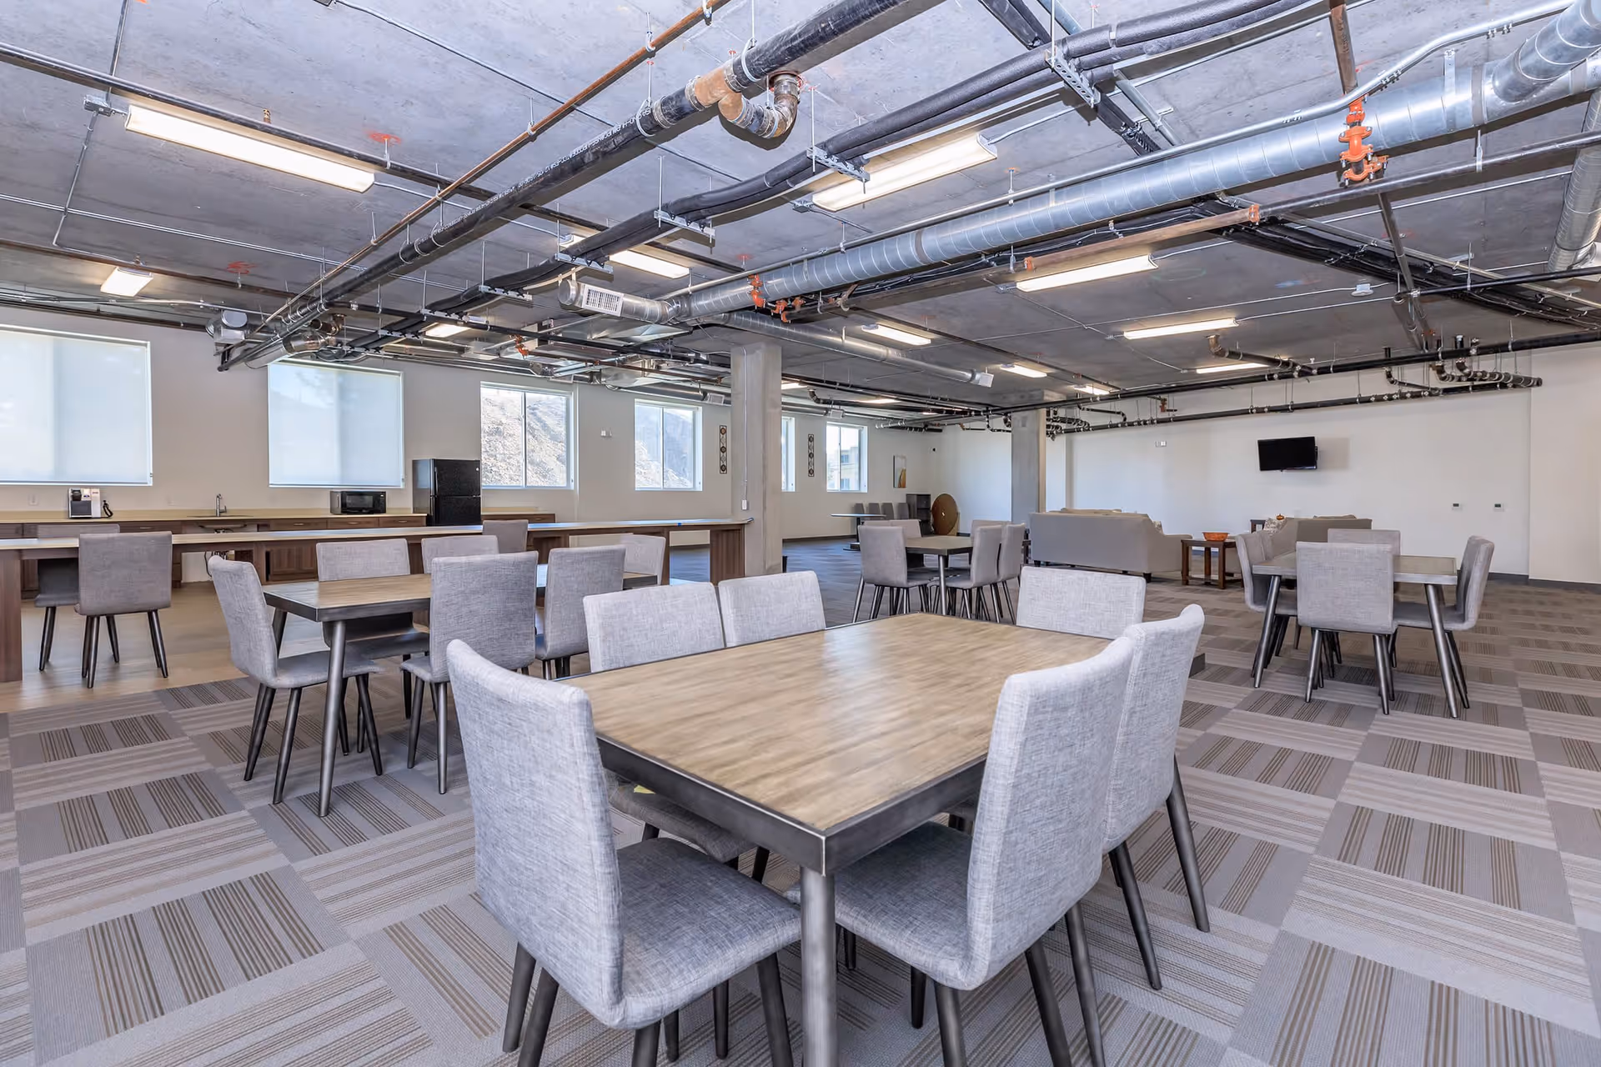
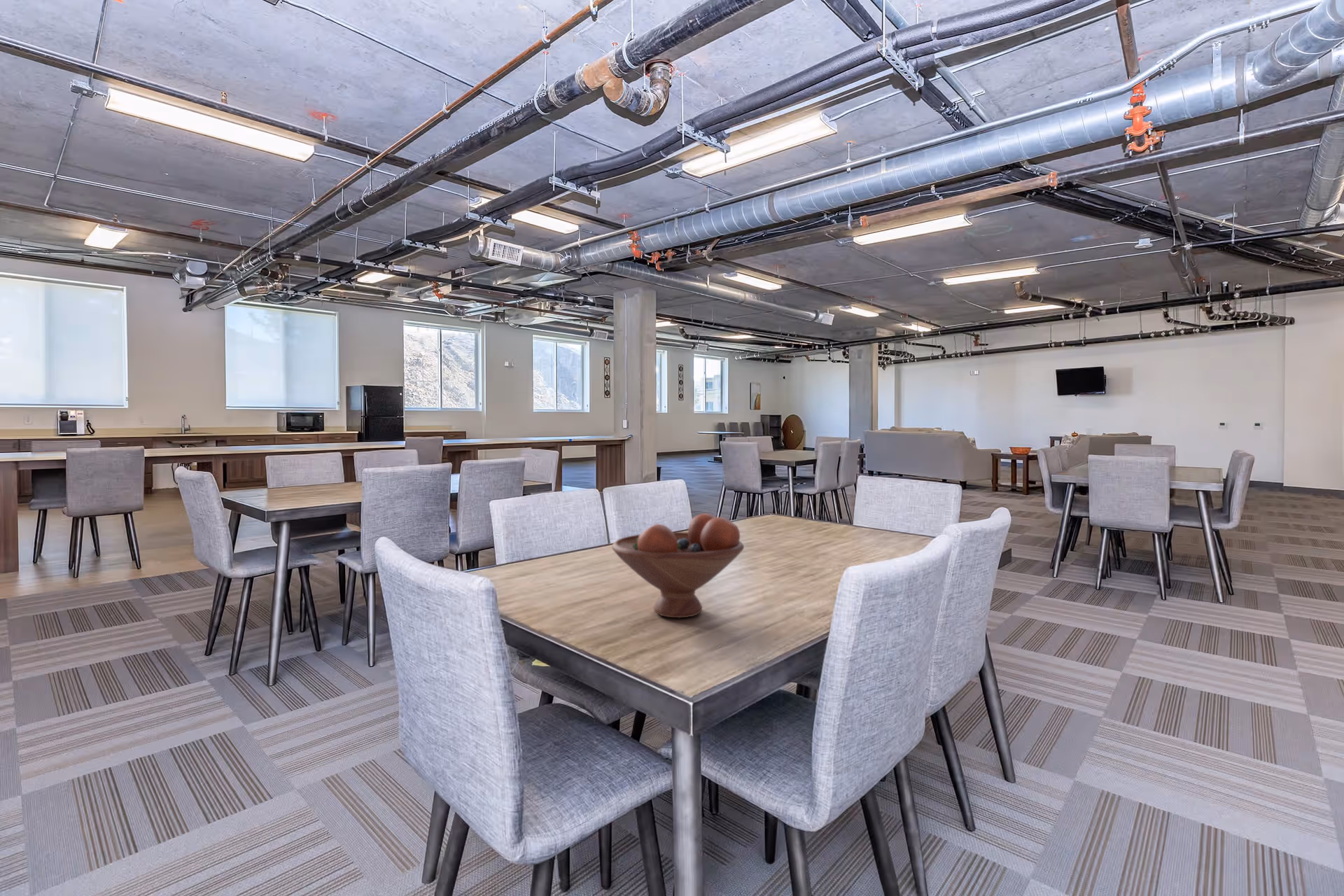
+ fruit bowl [611,512,745,619]
